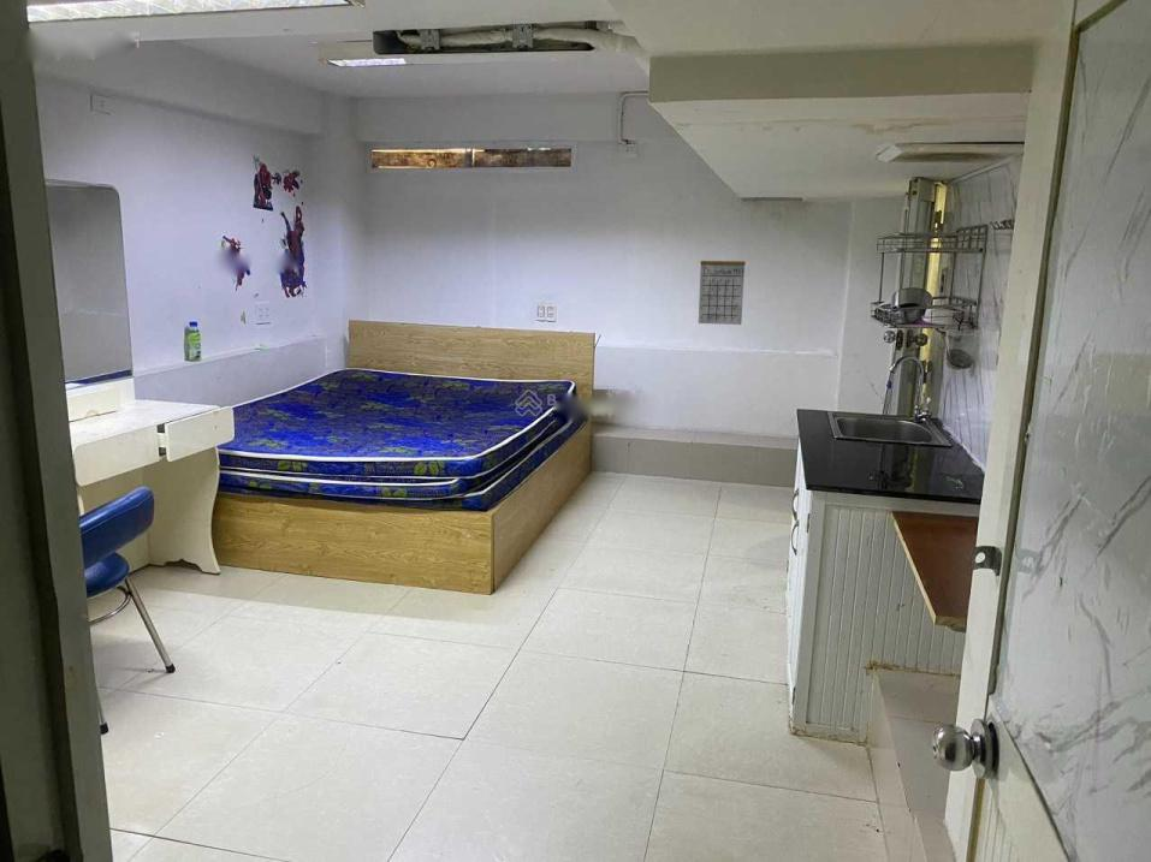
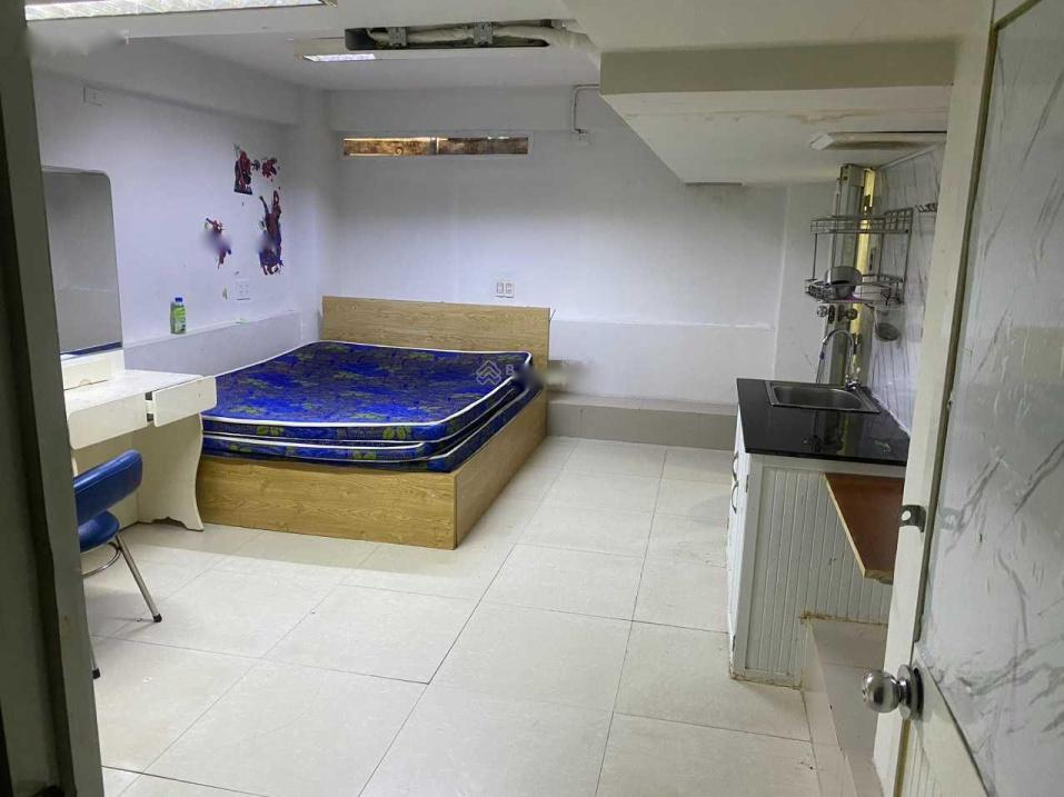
- calendar [698,245,747,326]
